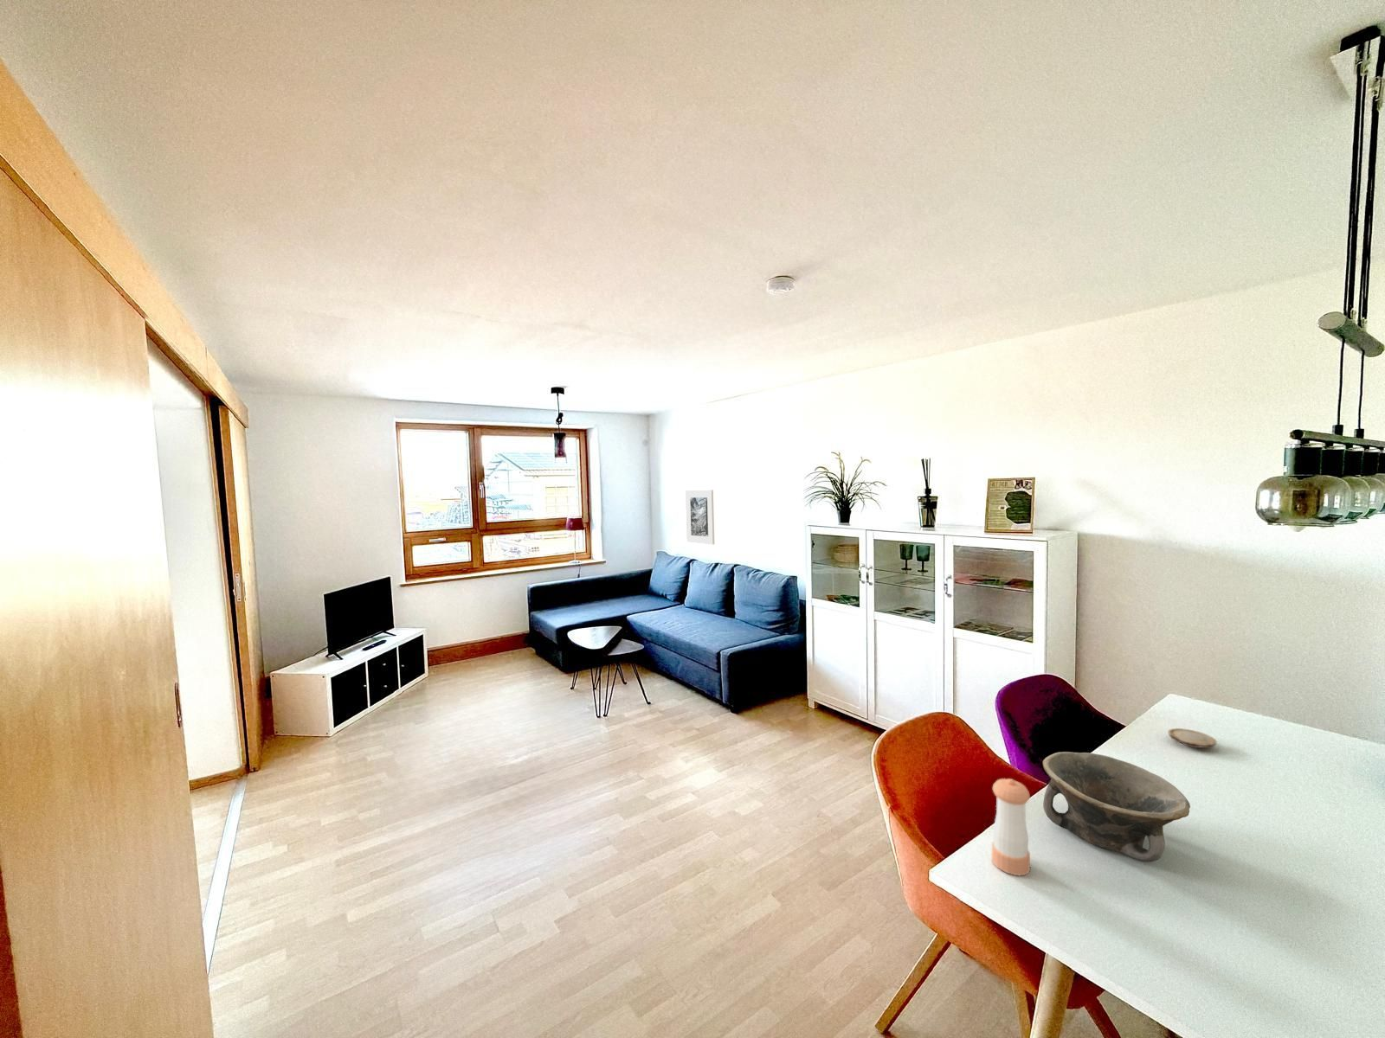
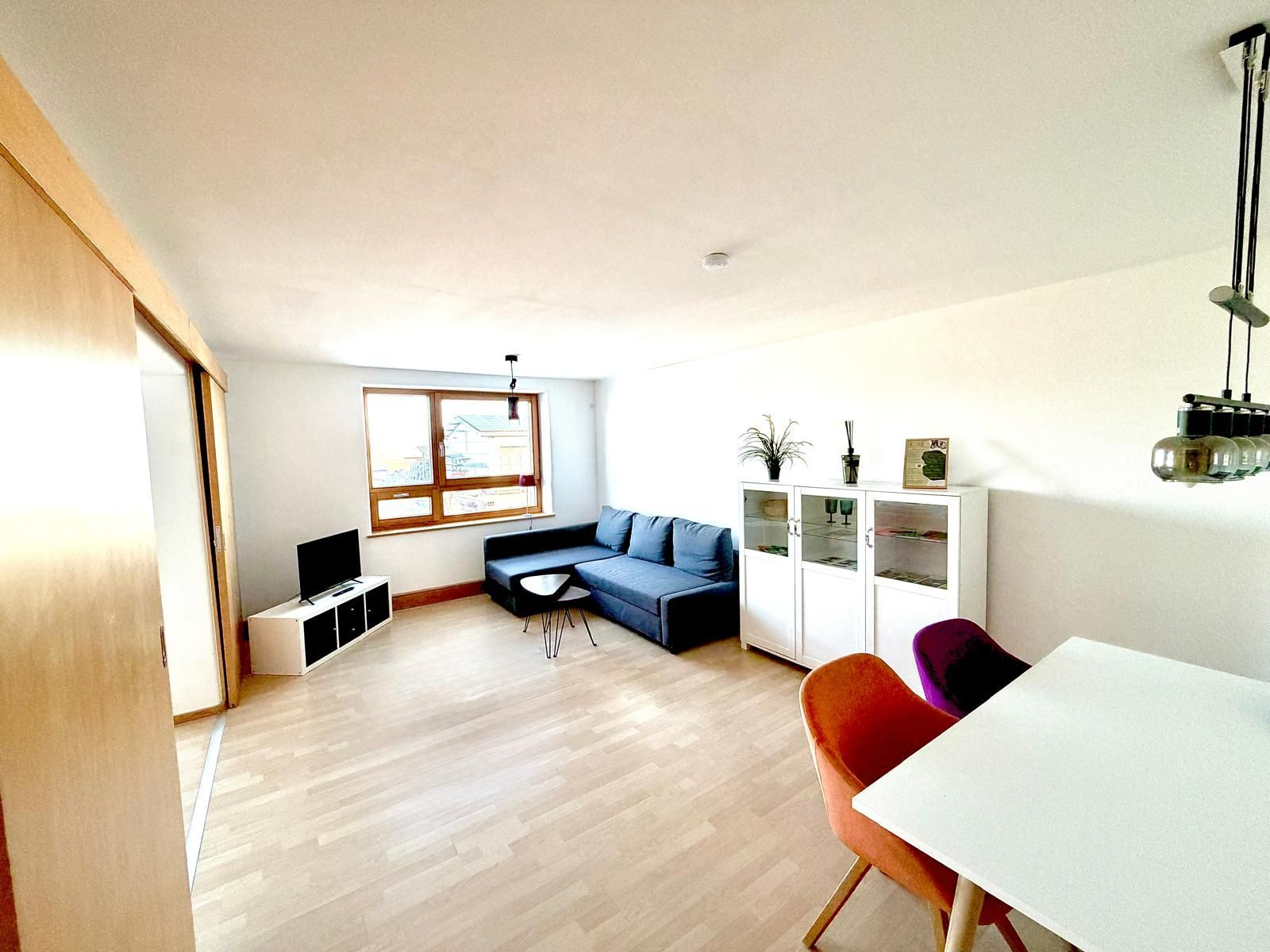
- bowl [1043,751,1191,862]
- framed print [685,488,715,546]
- pepper shaker [991,777,1031,877]
- wood slice [1167,727,1218,749]
